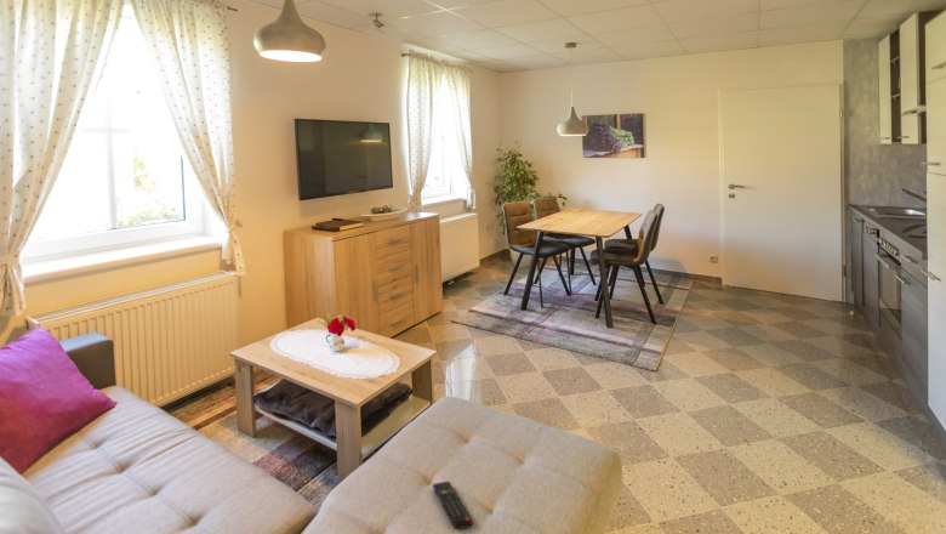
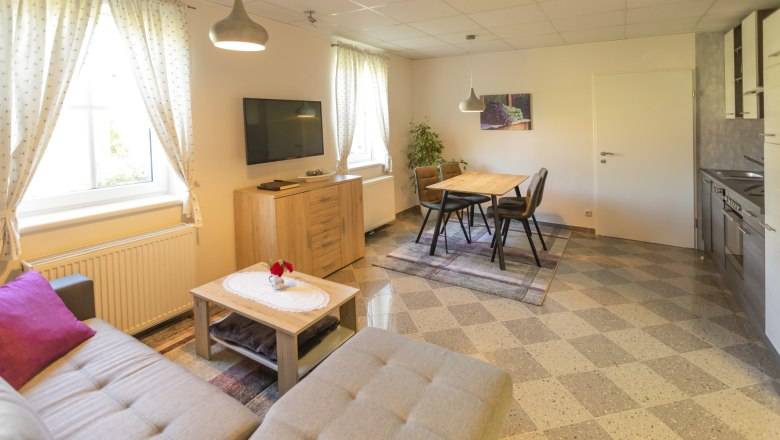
- remote control [432,479,474,530]
